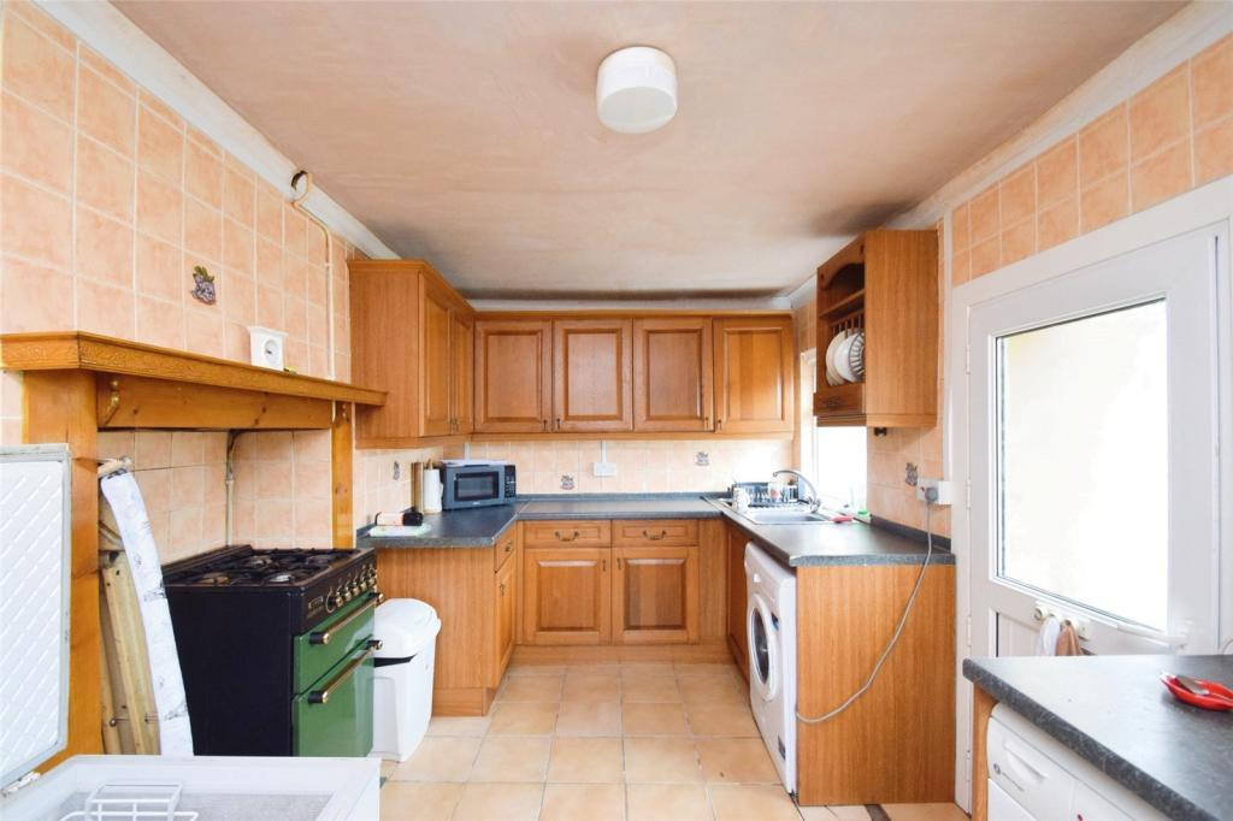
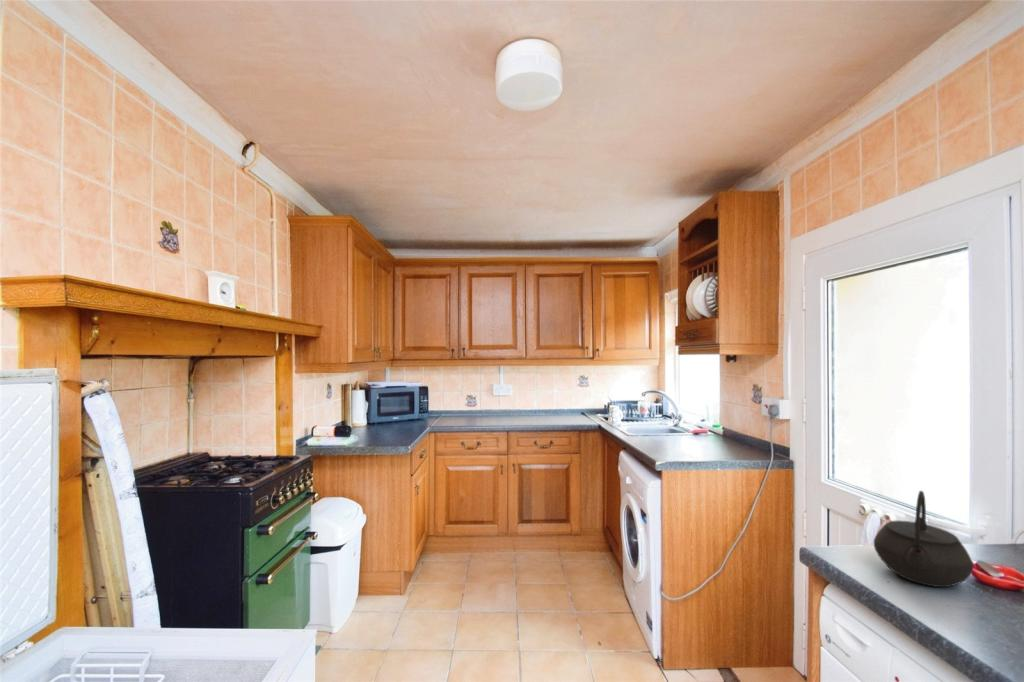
+ kettle [873,490,975,588]
